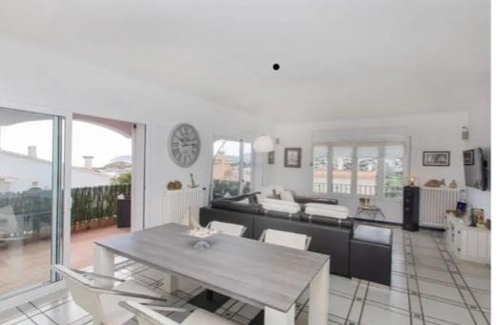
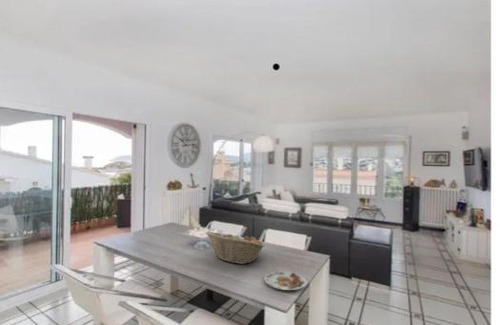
+ plate [264,270,308,291]
+ fruit basket [205,231,266,265]
